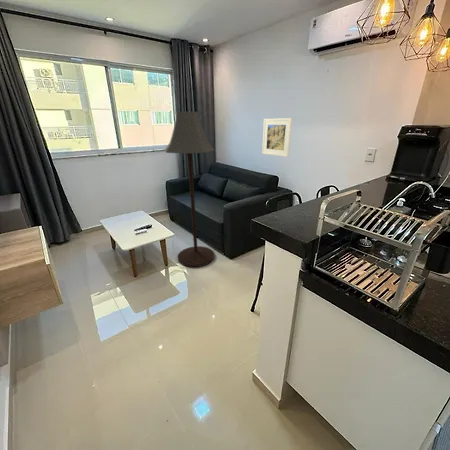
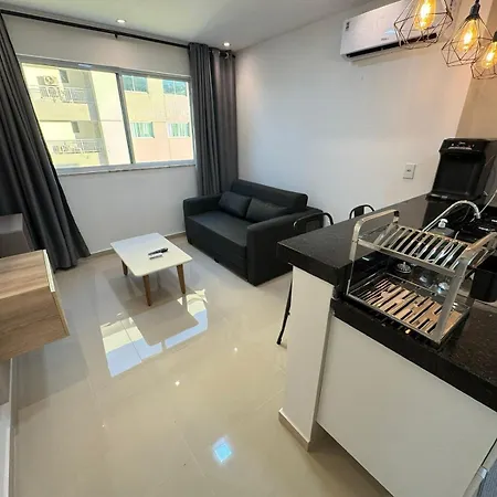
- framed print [261,117,293,158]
- floor lamp [164,111,216,268]
